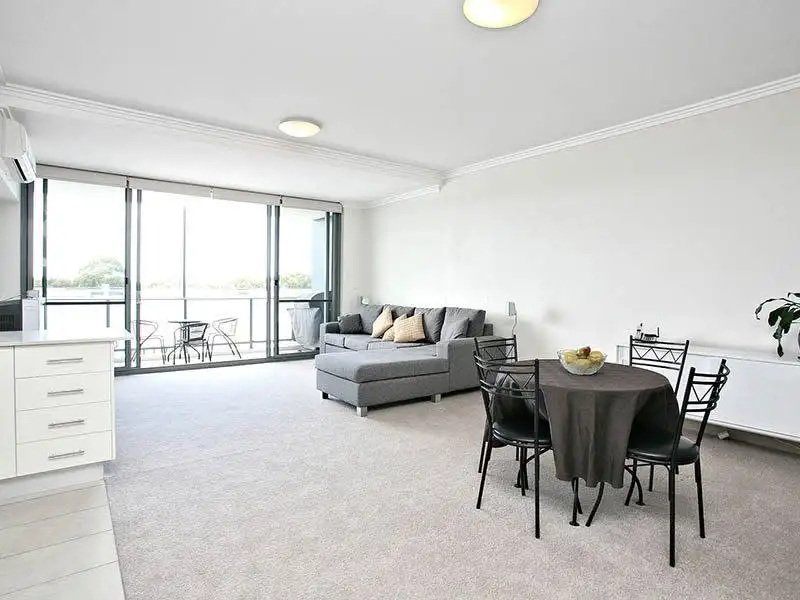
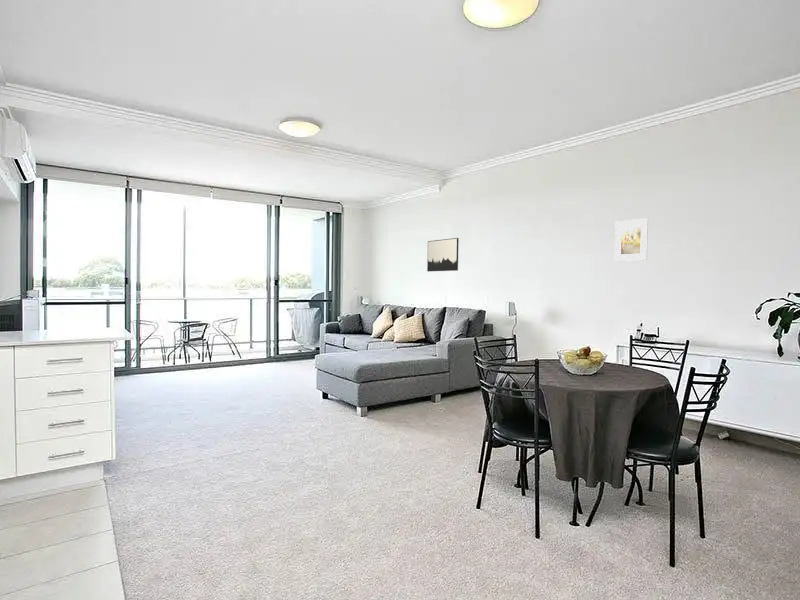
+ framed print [614,217,649,262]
+ wall art [426,237,459,272]
